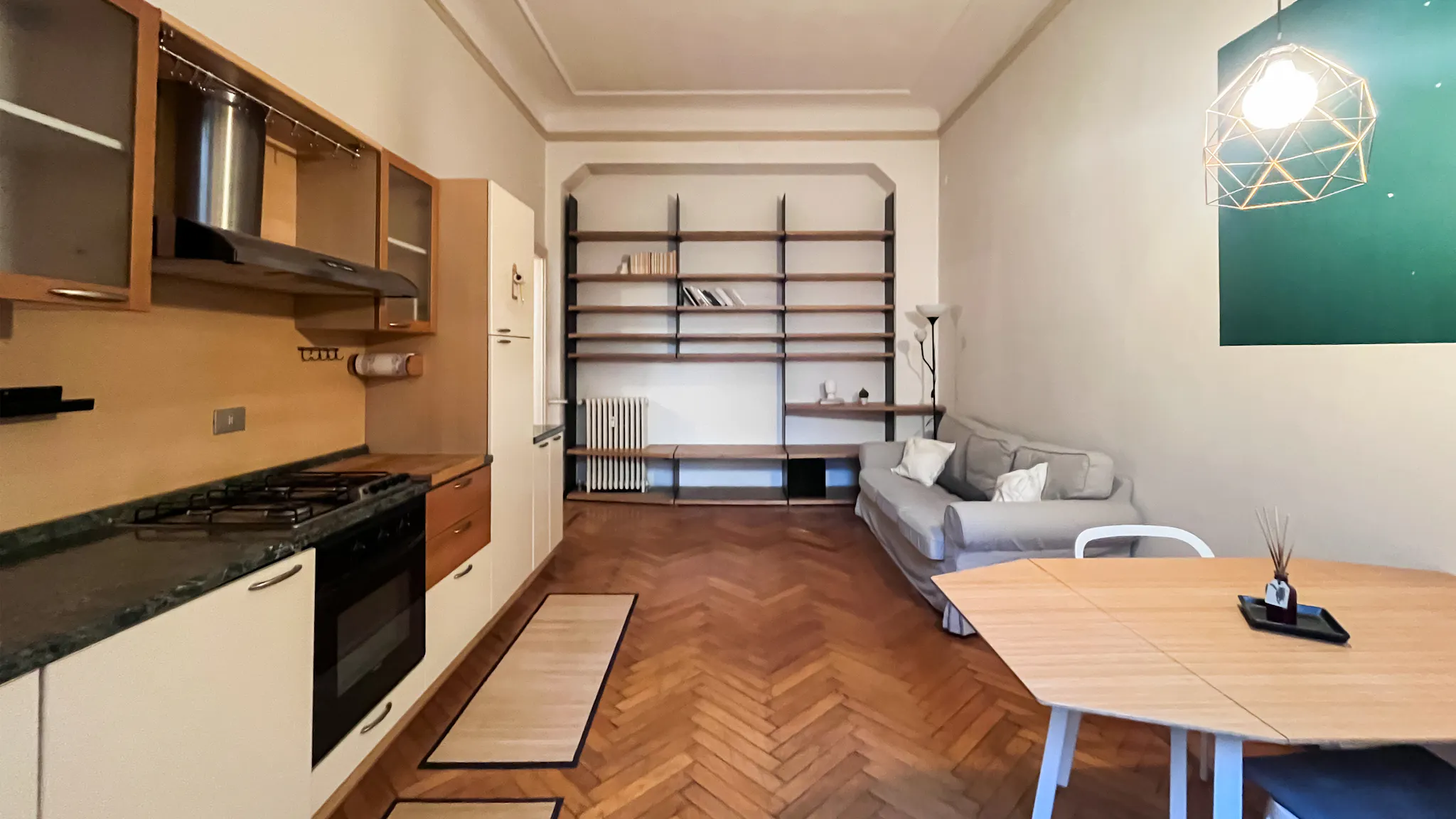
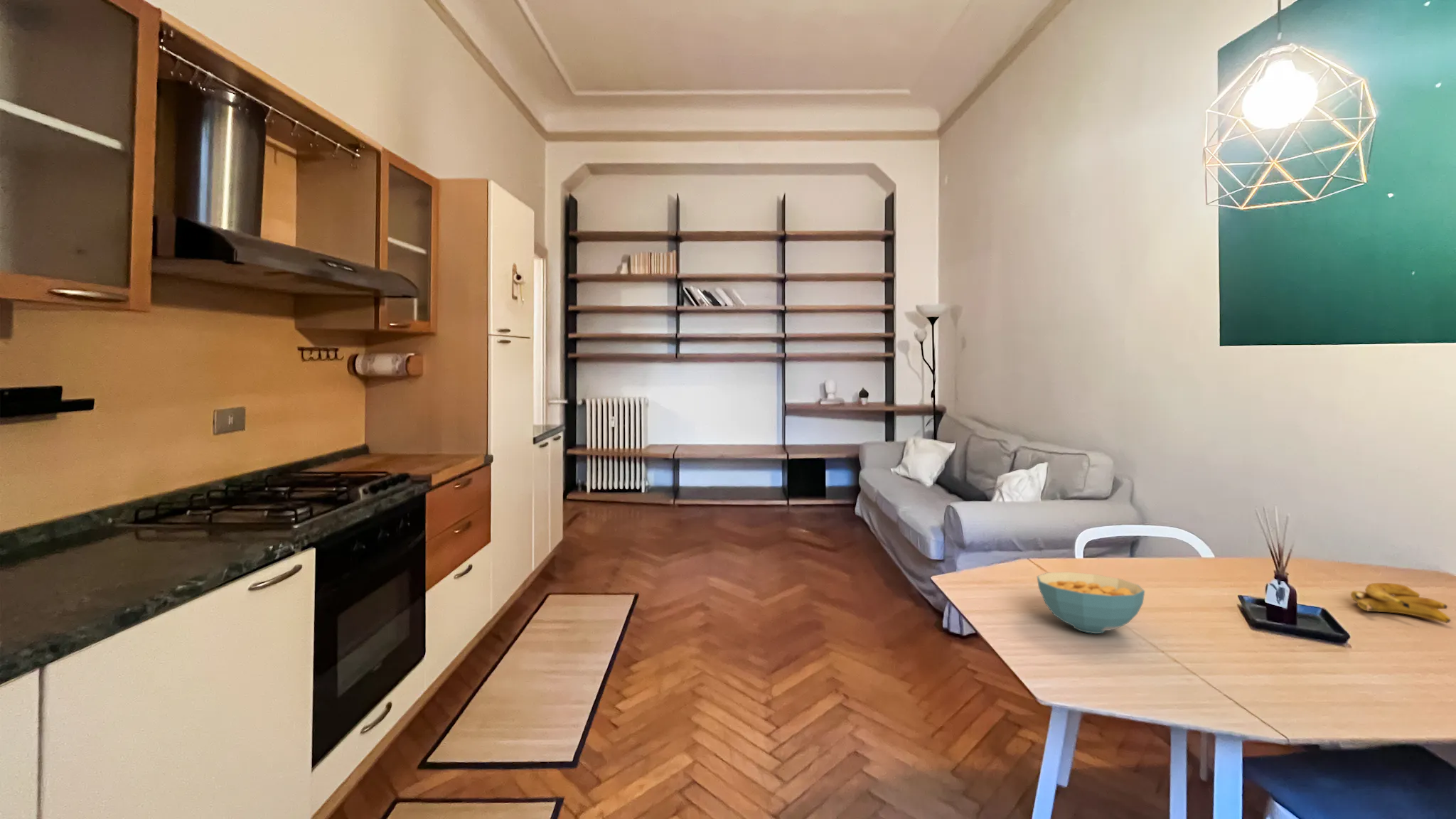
+ cereal bowl [1037,572,1145,634]
+ banana [1350,582,1452,623]
